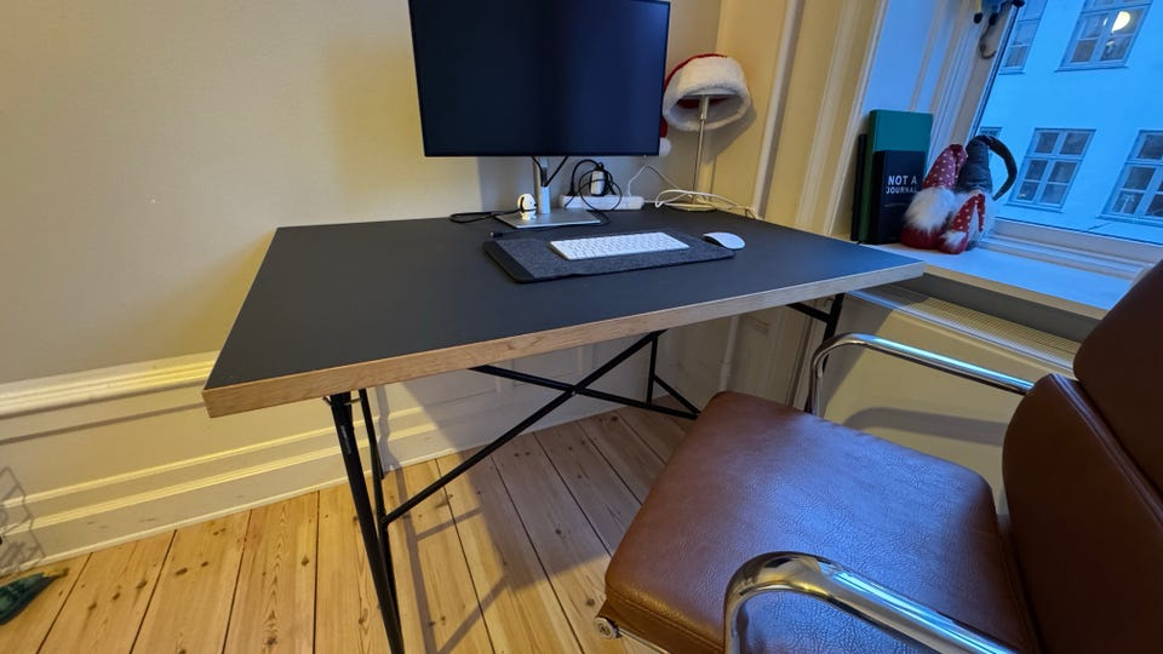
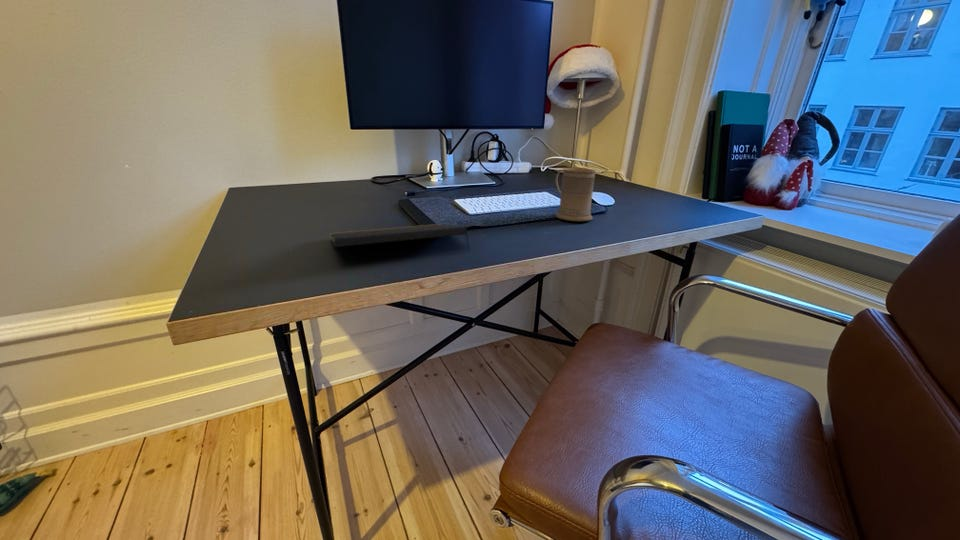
+ mug [554,167,597,222]
+ notepad [329,223,471,251]
